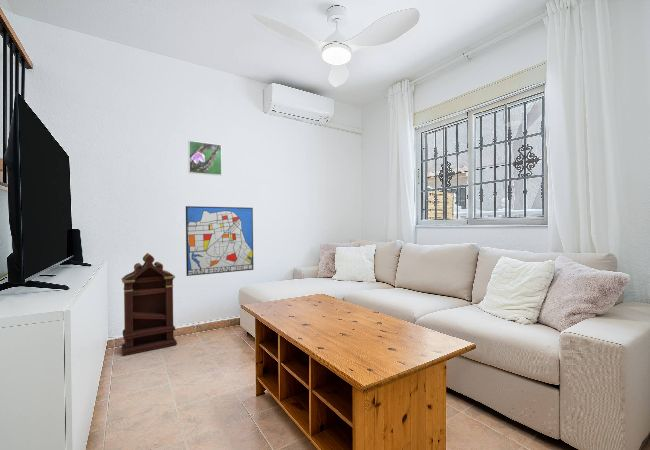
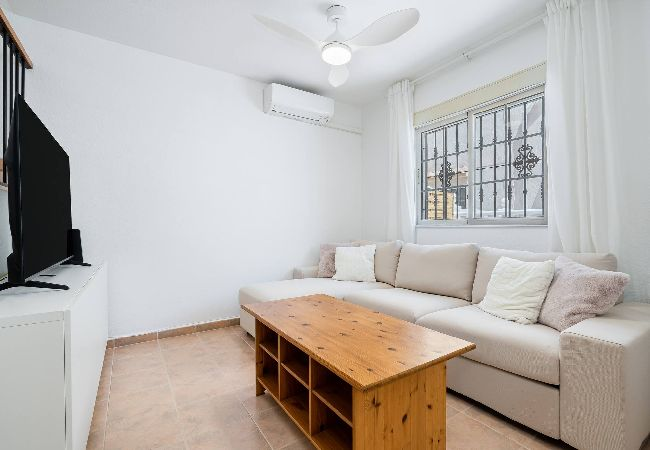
- shelf [121,252,178,356]
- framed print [187,140,223,177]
- wall art [185,205,254,277]
